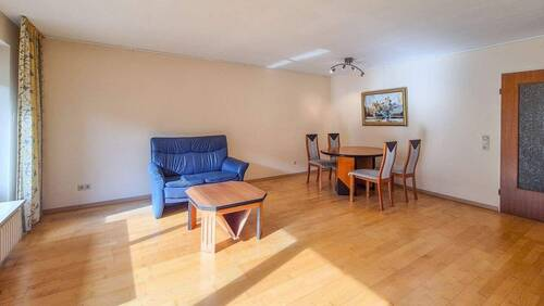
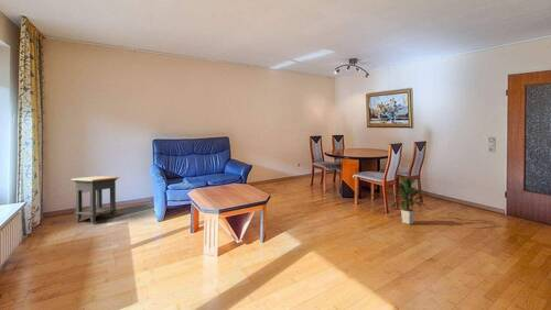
+ side table [69,175,120,224]
+ indoor plant [390,176,429,225]
